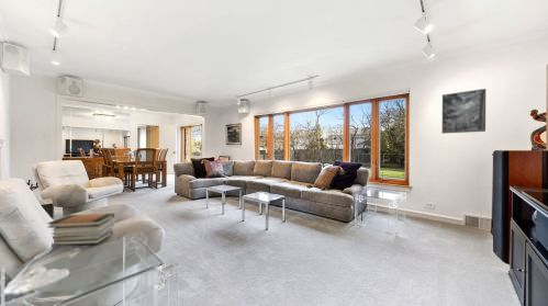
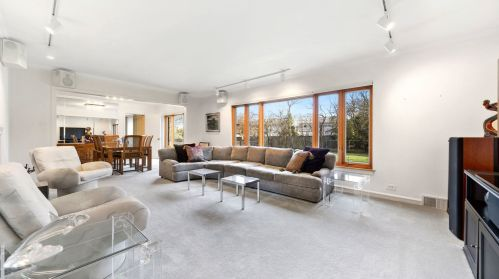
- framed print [441,88,487,135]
- book stack [46,213,115,246]
